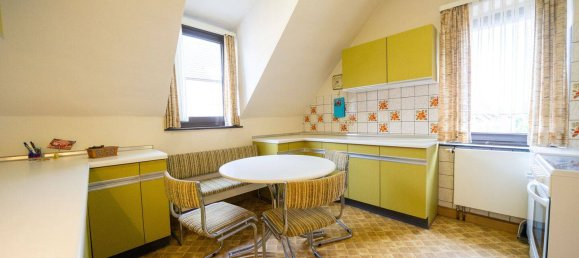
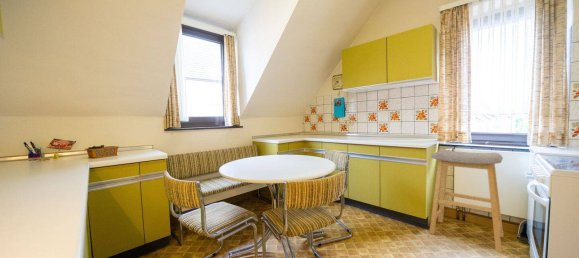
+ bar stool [429,149,504,254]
